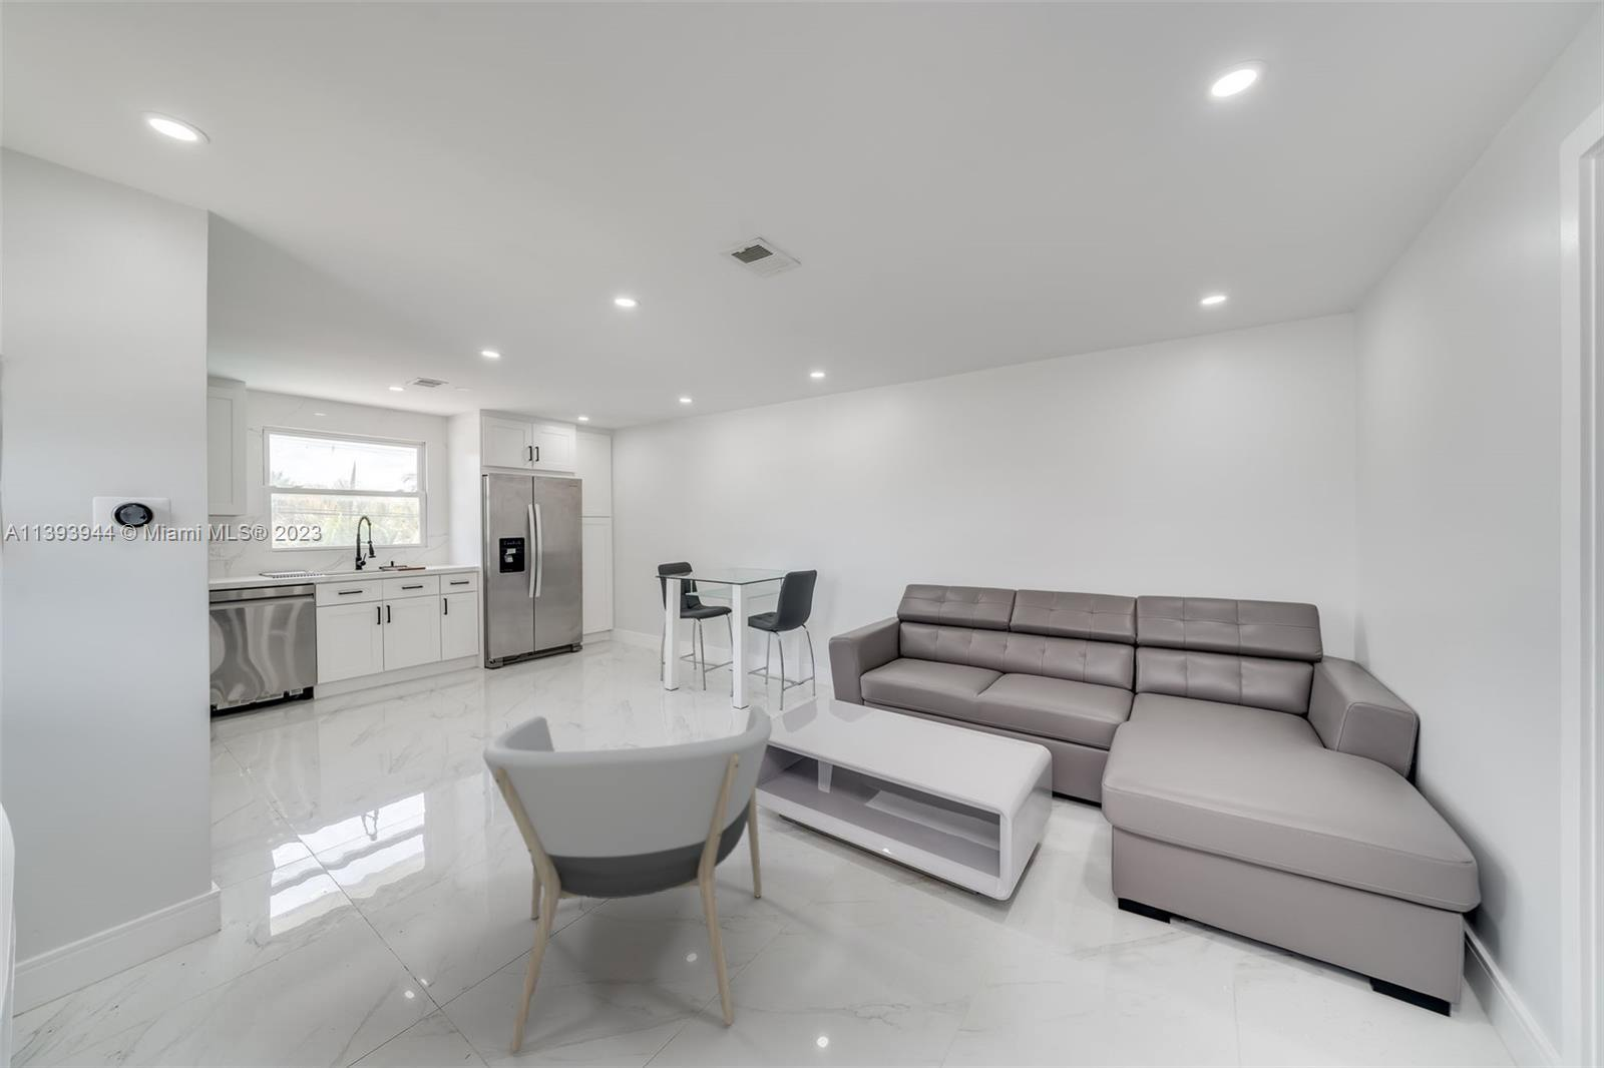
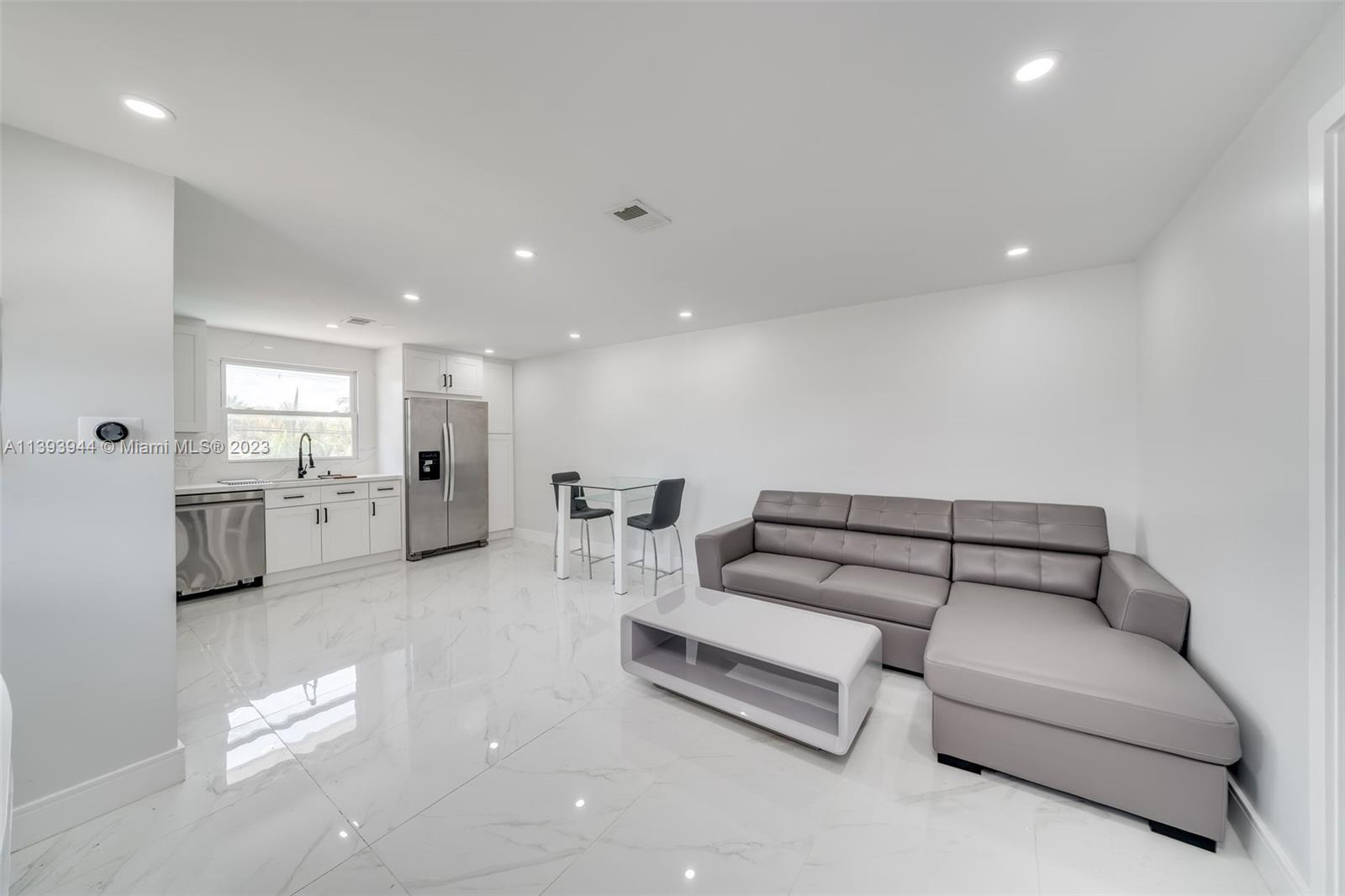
- armchair [482,704,773,1053]
